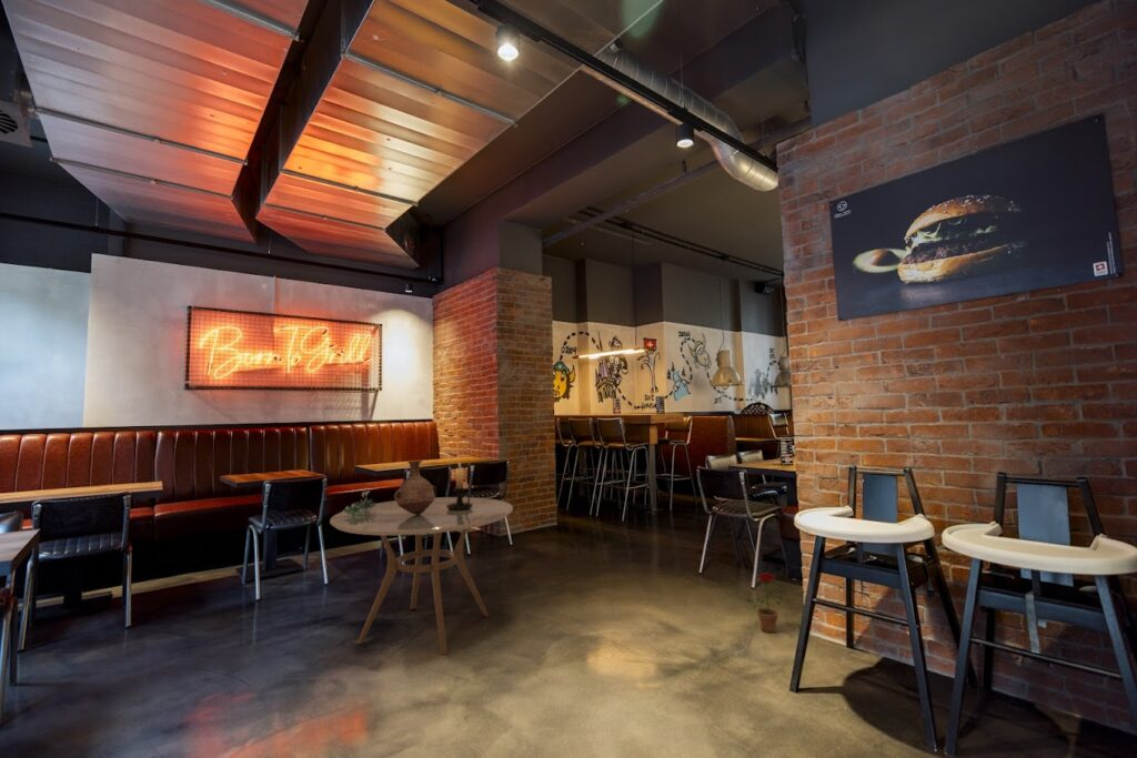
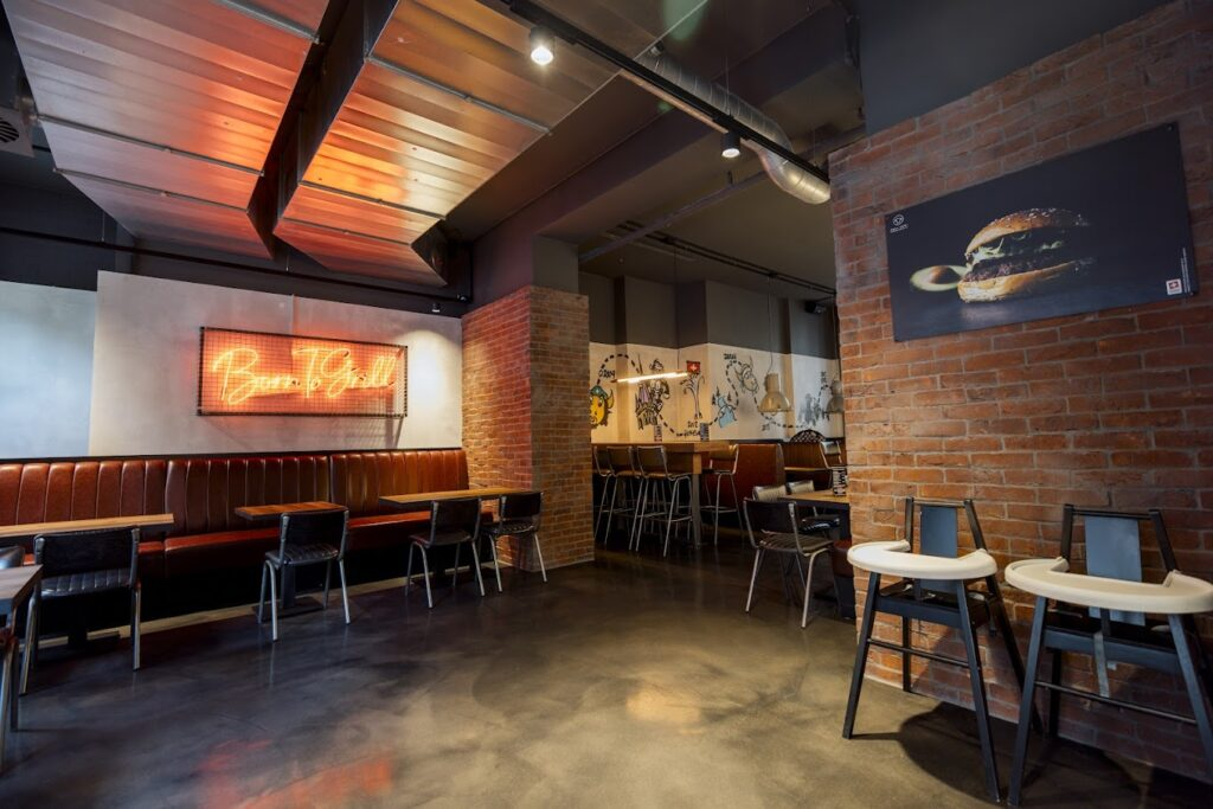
- candle holder [446,461,473,511]
- decorative plant [744,572,785,634]
- succulent plant [342,489,376,515]
- vase [393,459,437,515]
- dining table [329,496,514,656]
